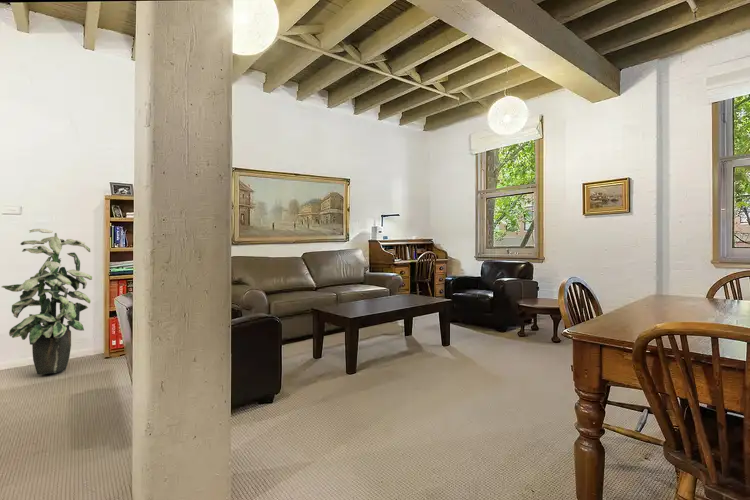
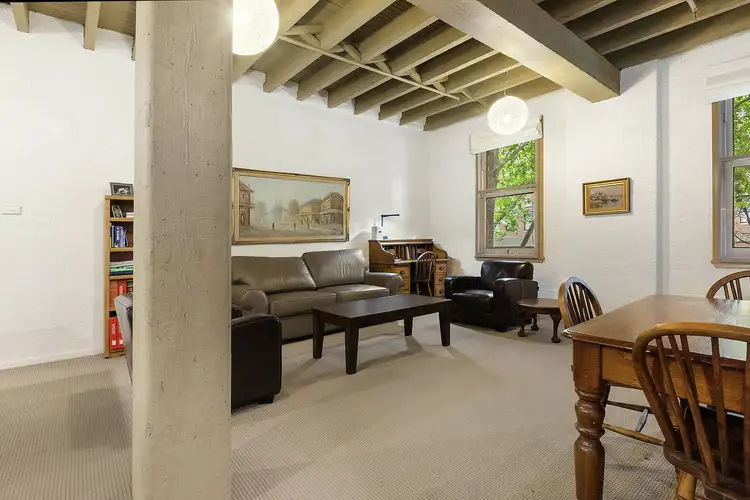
- indoor plant [1,228,93,375]
